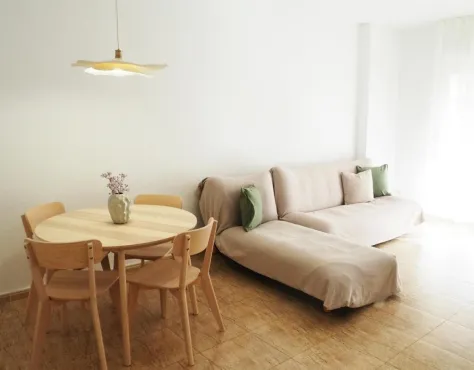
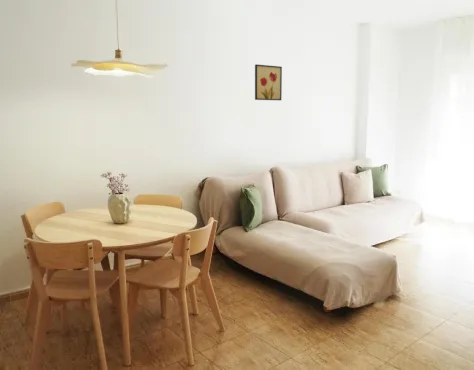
+ wall art [254,63,283,101]
